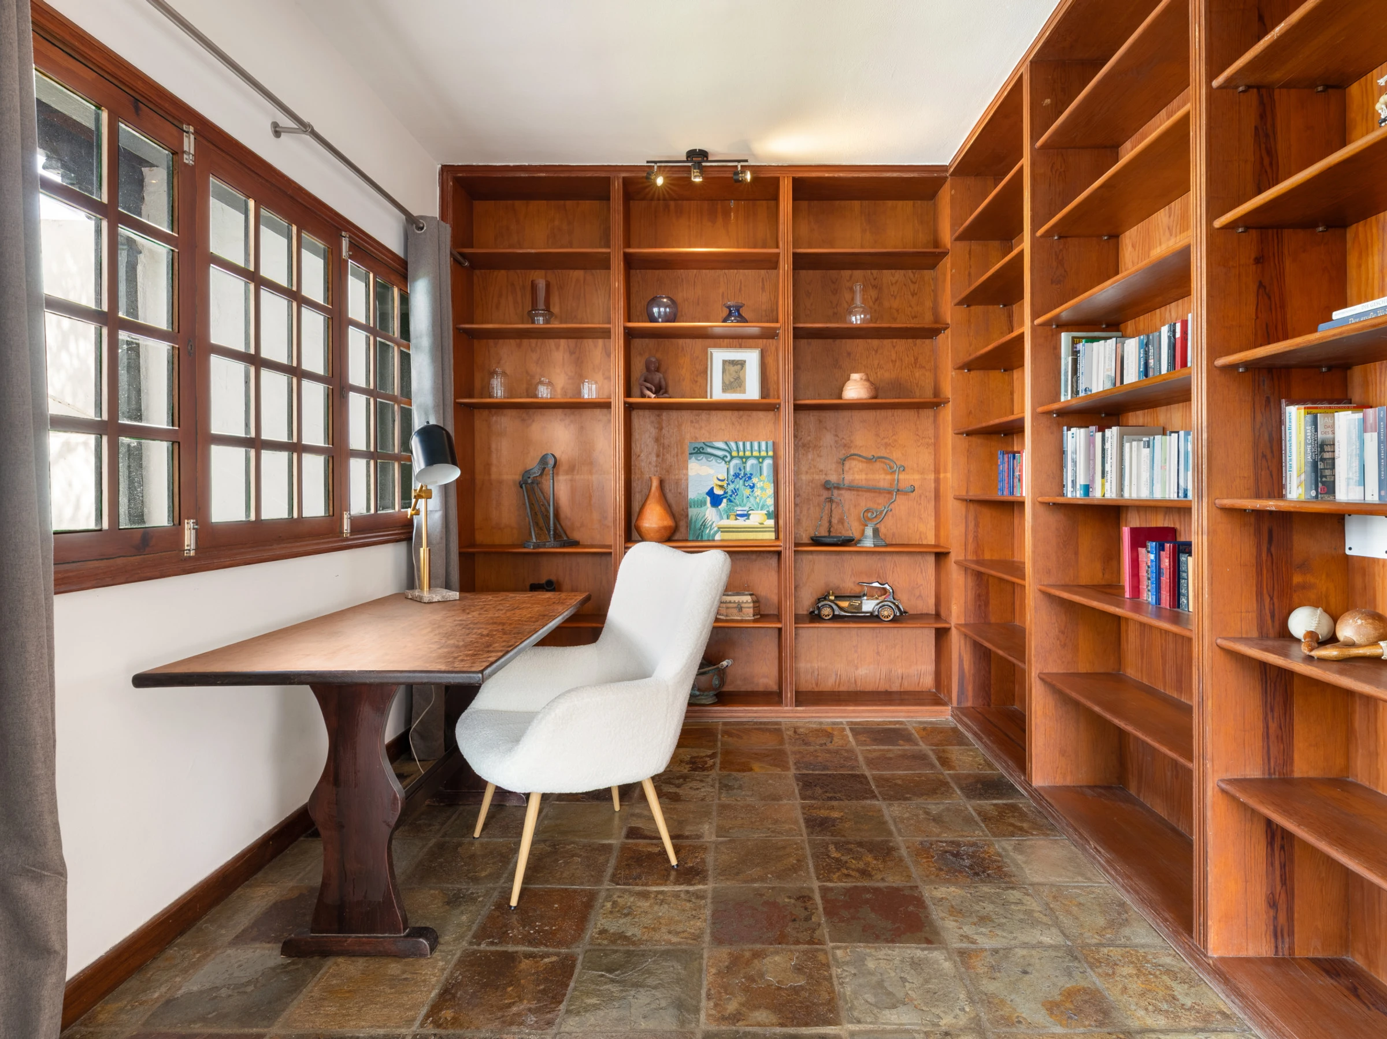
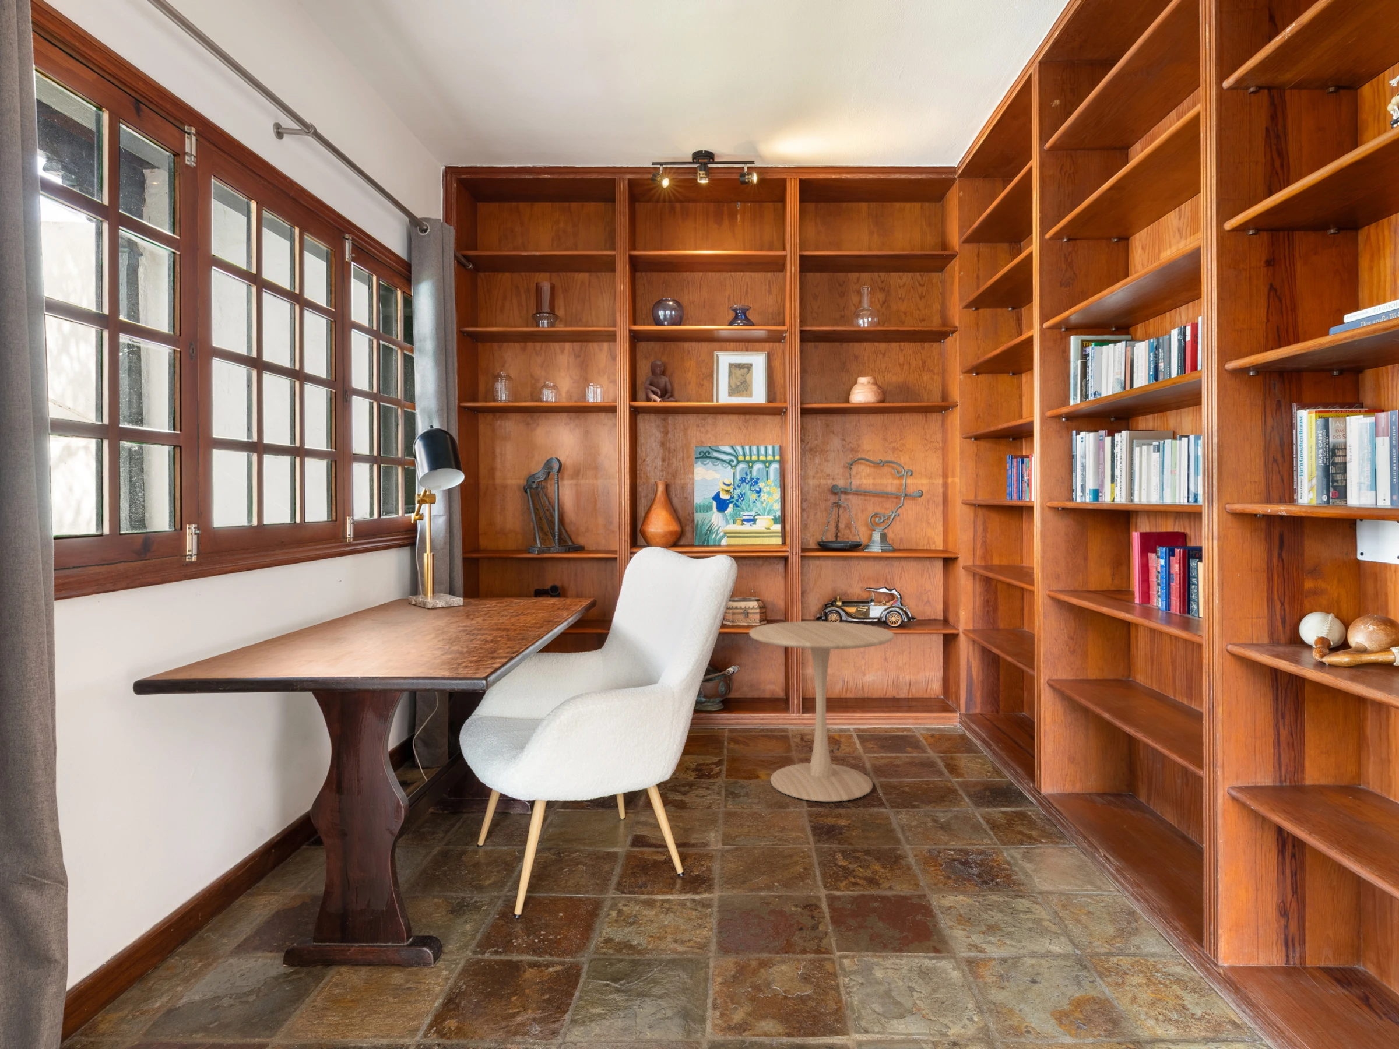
+ side table [748,620,894,802]
